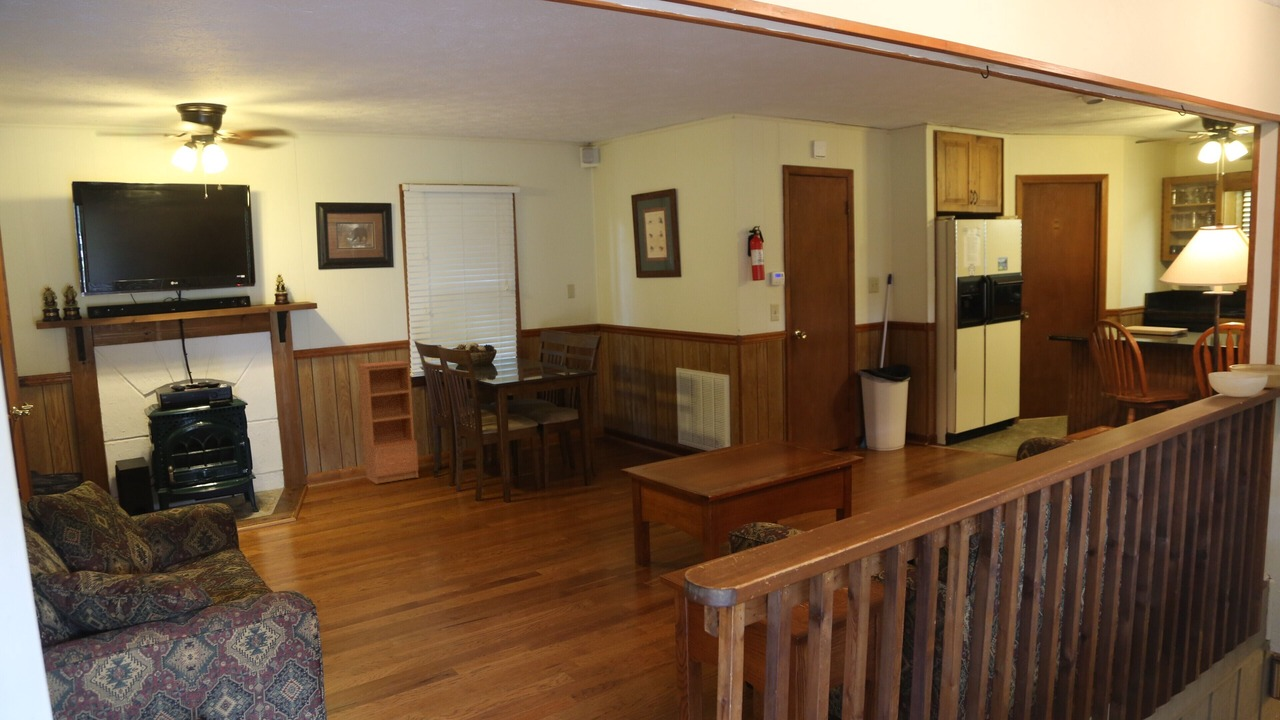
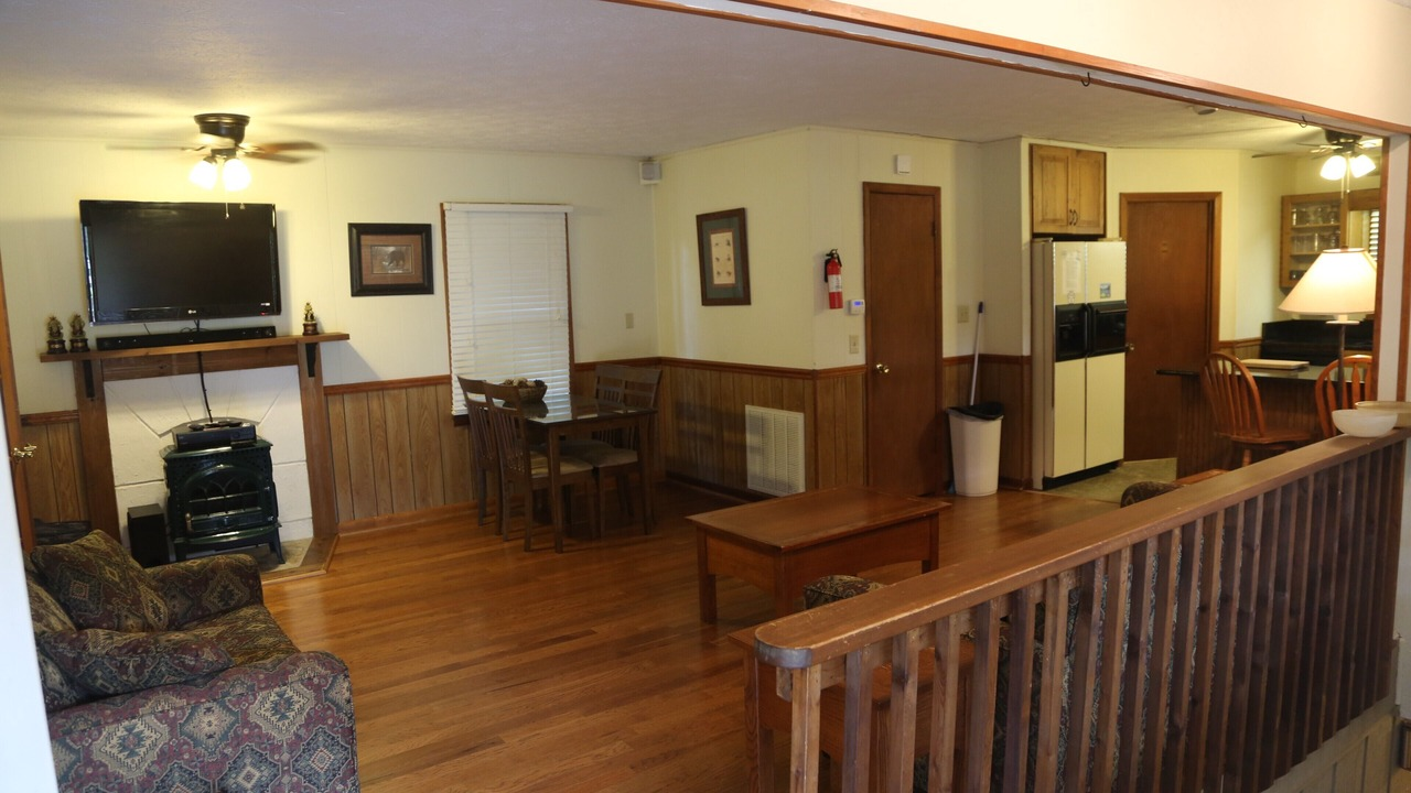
- bookcase [357,360,419,485]
